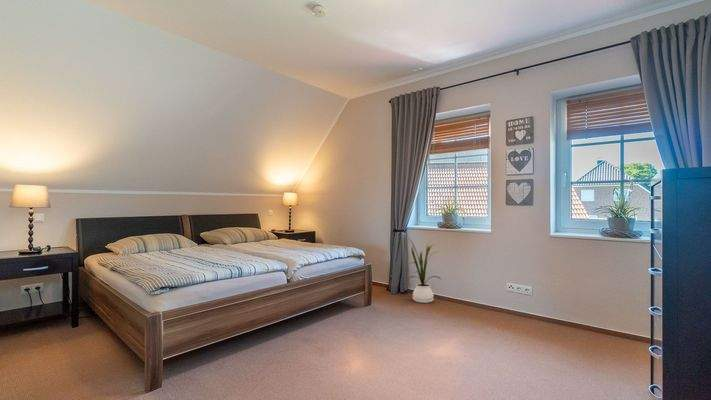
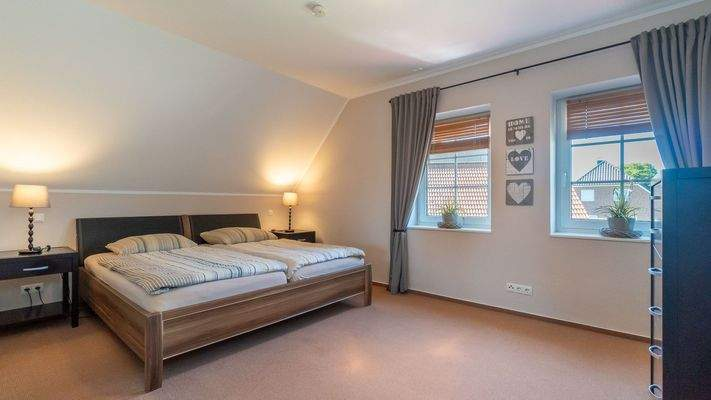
- house plant [402,235,442,304]
